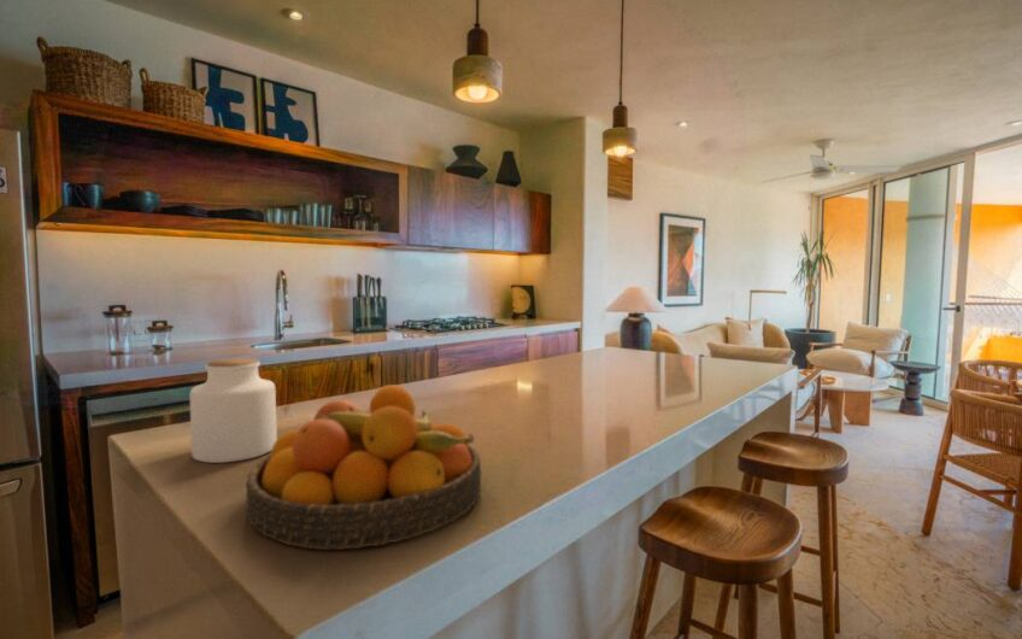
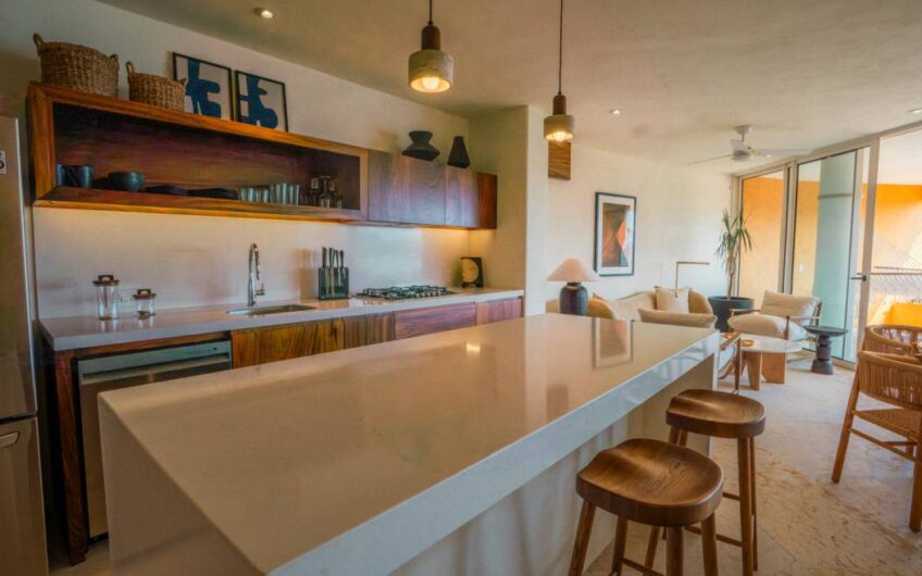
- fruit bowl [245,383,482,551]
- jar [188,357,278,464]
